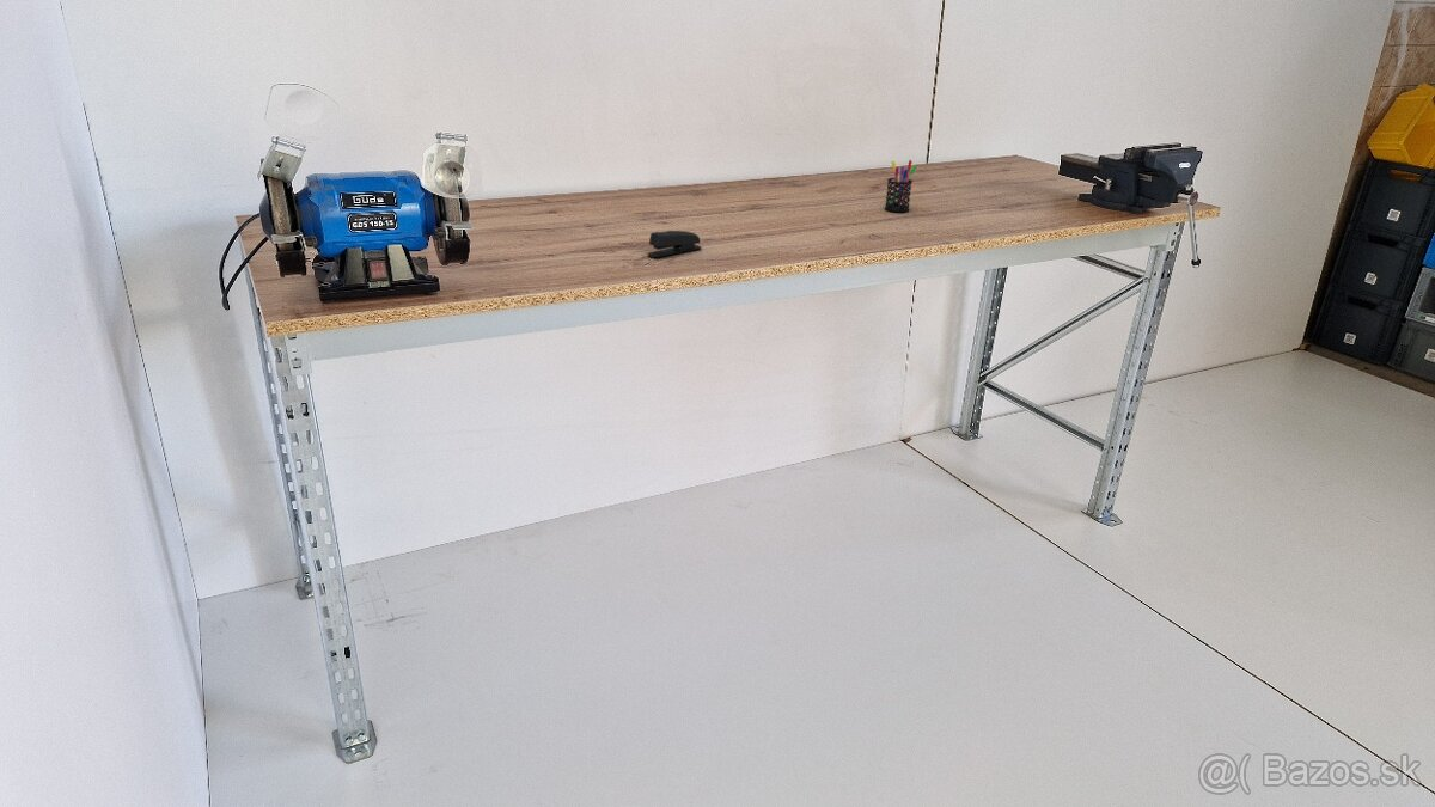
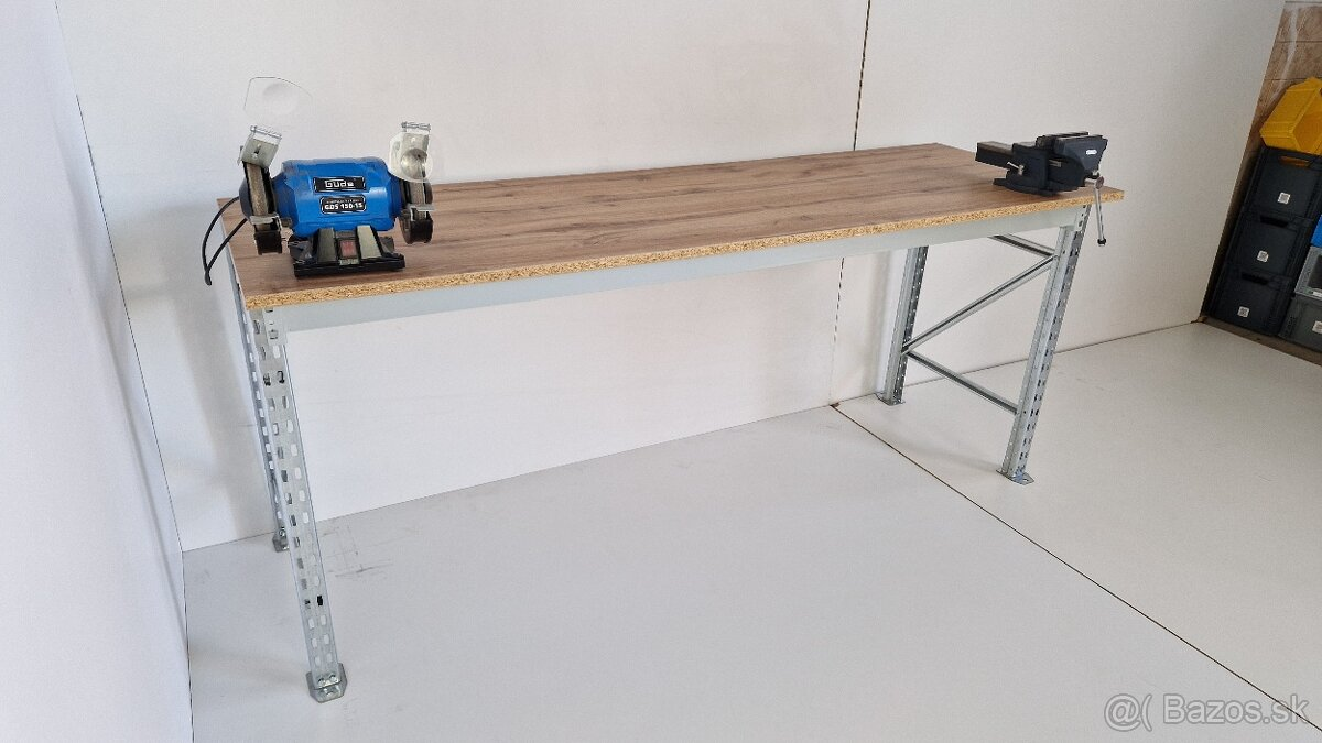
- pen holder [884,159,918,213]
- stapler [647,230,702,258]
